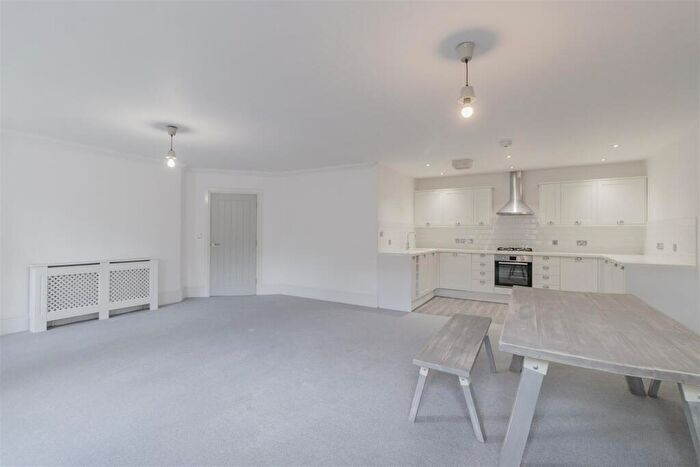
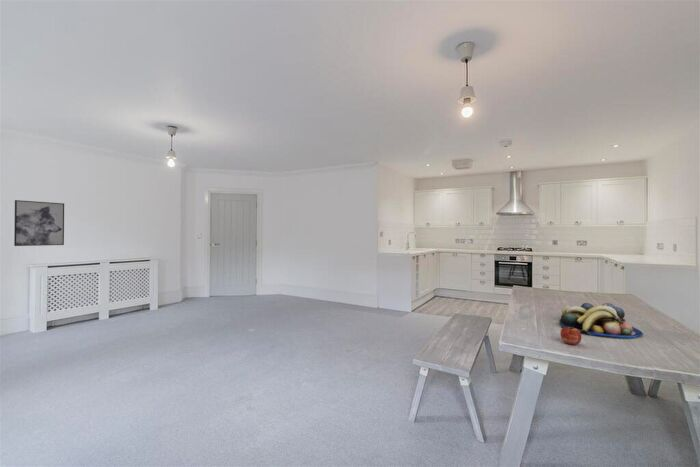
+ wall art [13,199,65,247]
+ apple [559,326,582,346]
+ fruit bowl [559,302,644,339]
